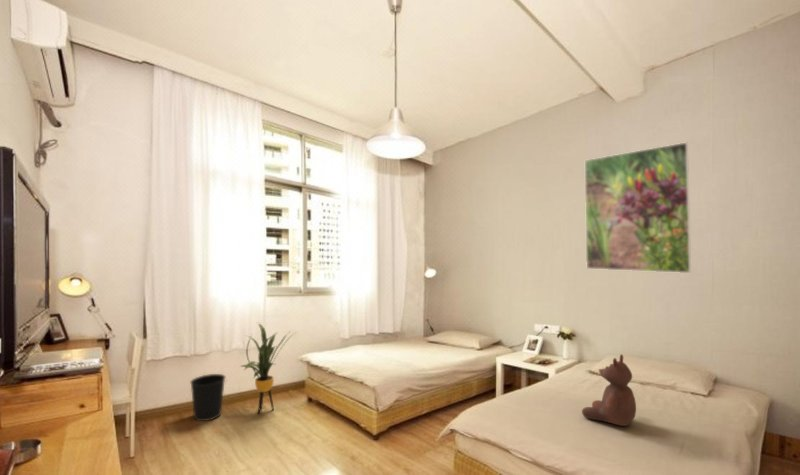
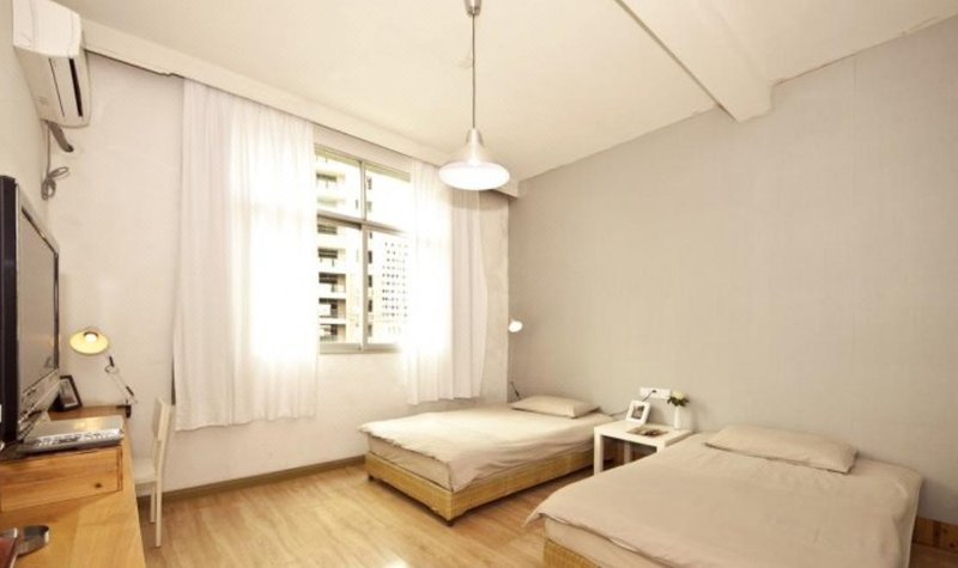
- stuffed bear [581,353,637,427]
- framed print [584,141,692,274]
- wastebasket [189,373,226,422]
- house plant [239,323,298,415]
